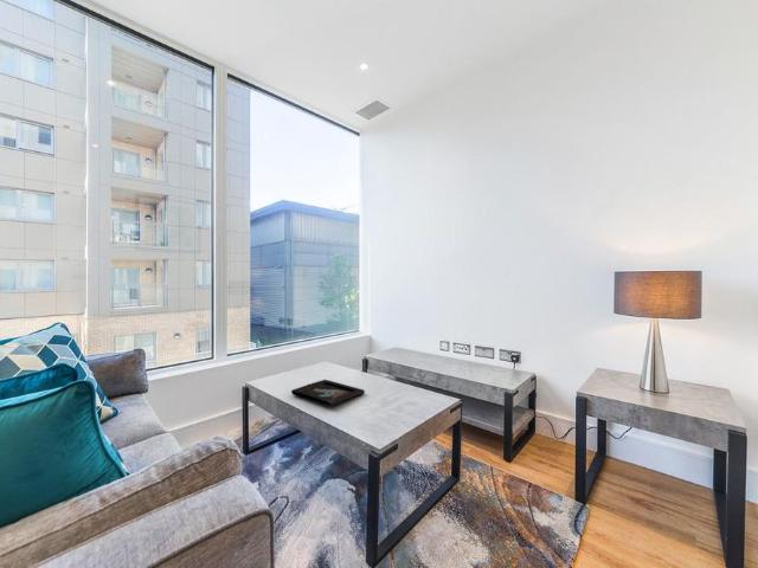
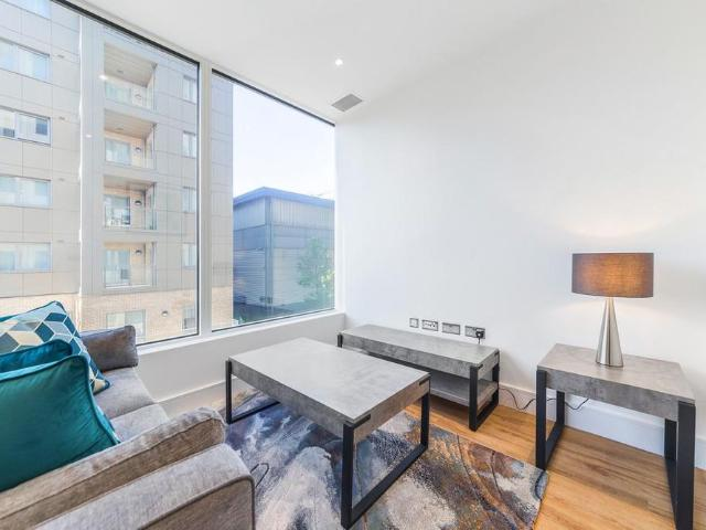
- decorative tray [290,379,366,407]
